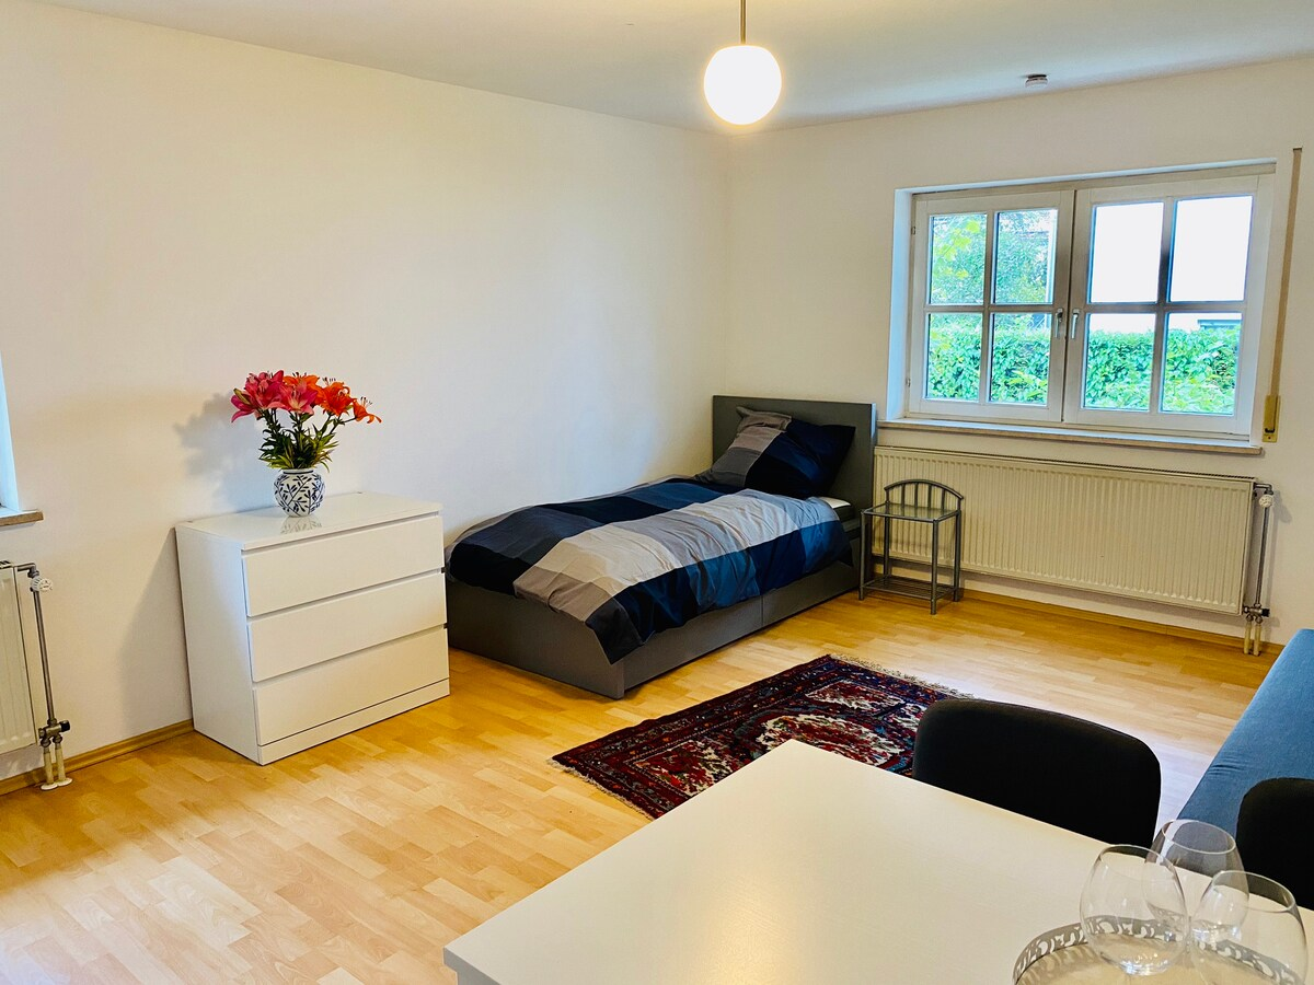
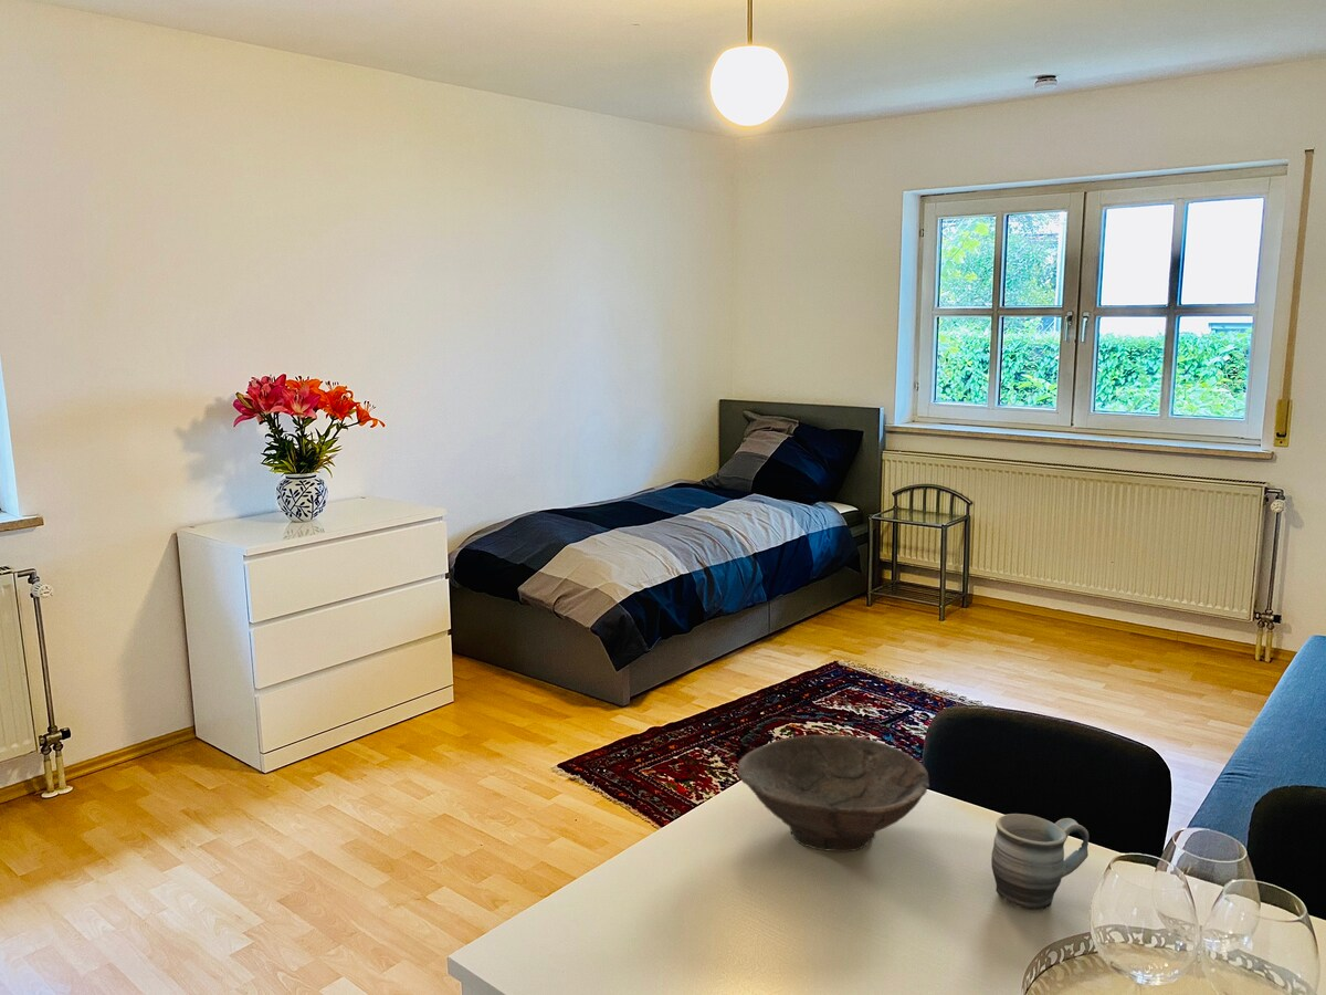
+ mug [990,813,1090,911]
+ bowl [736,734,930,853]
